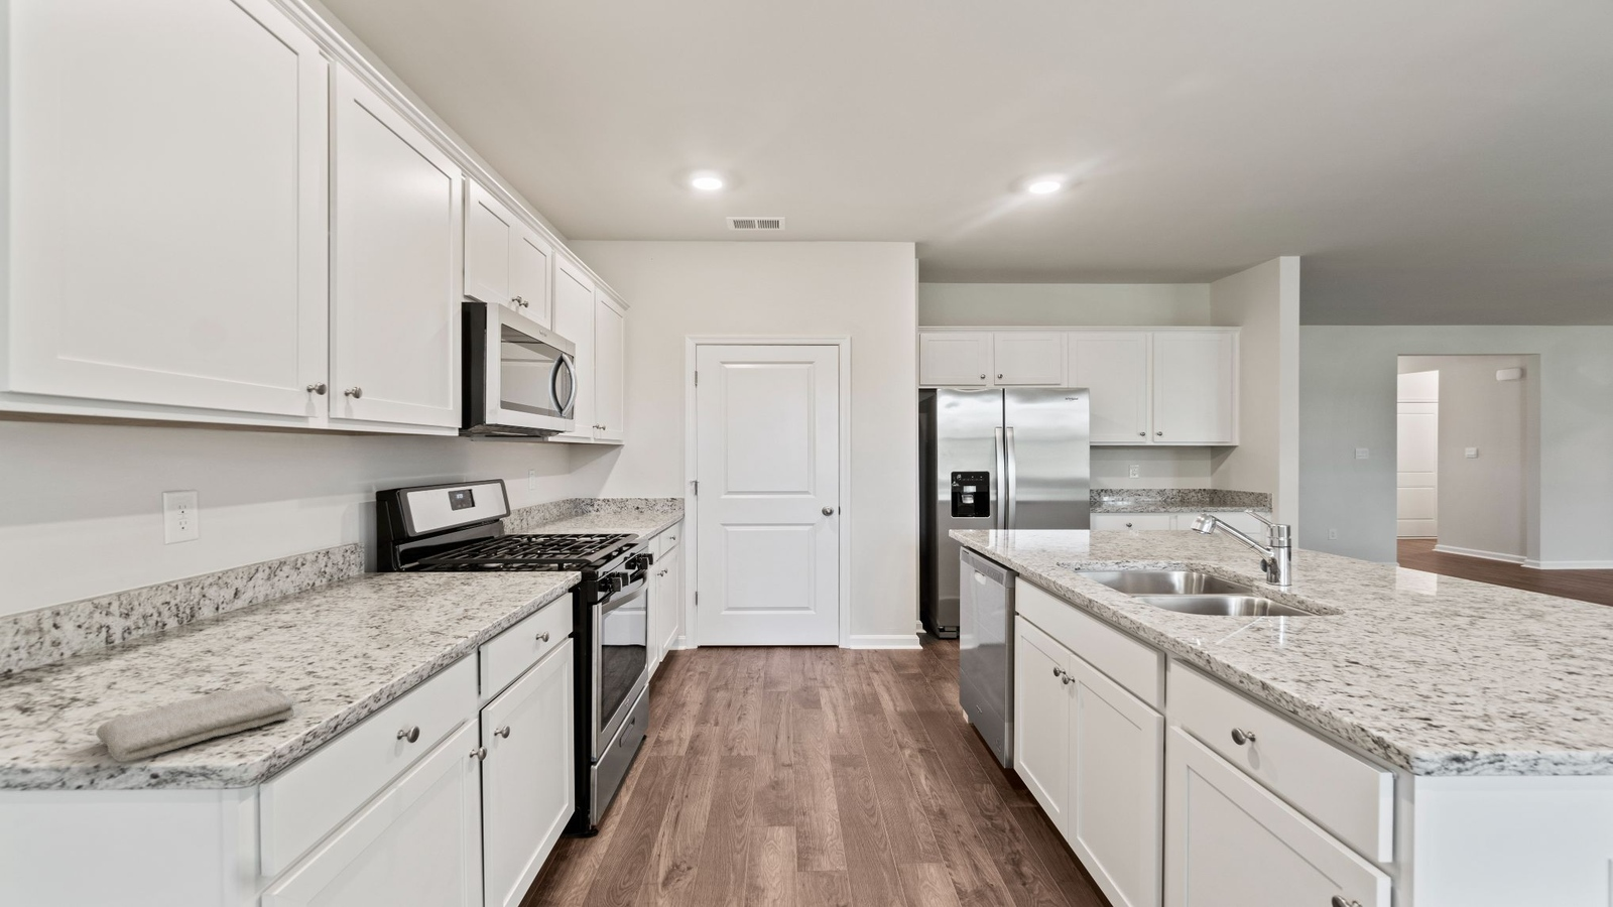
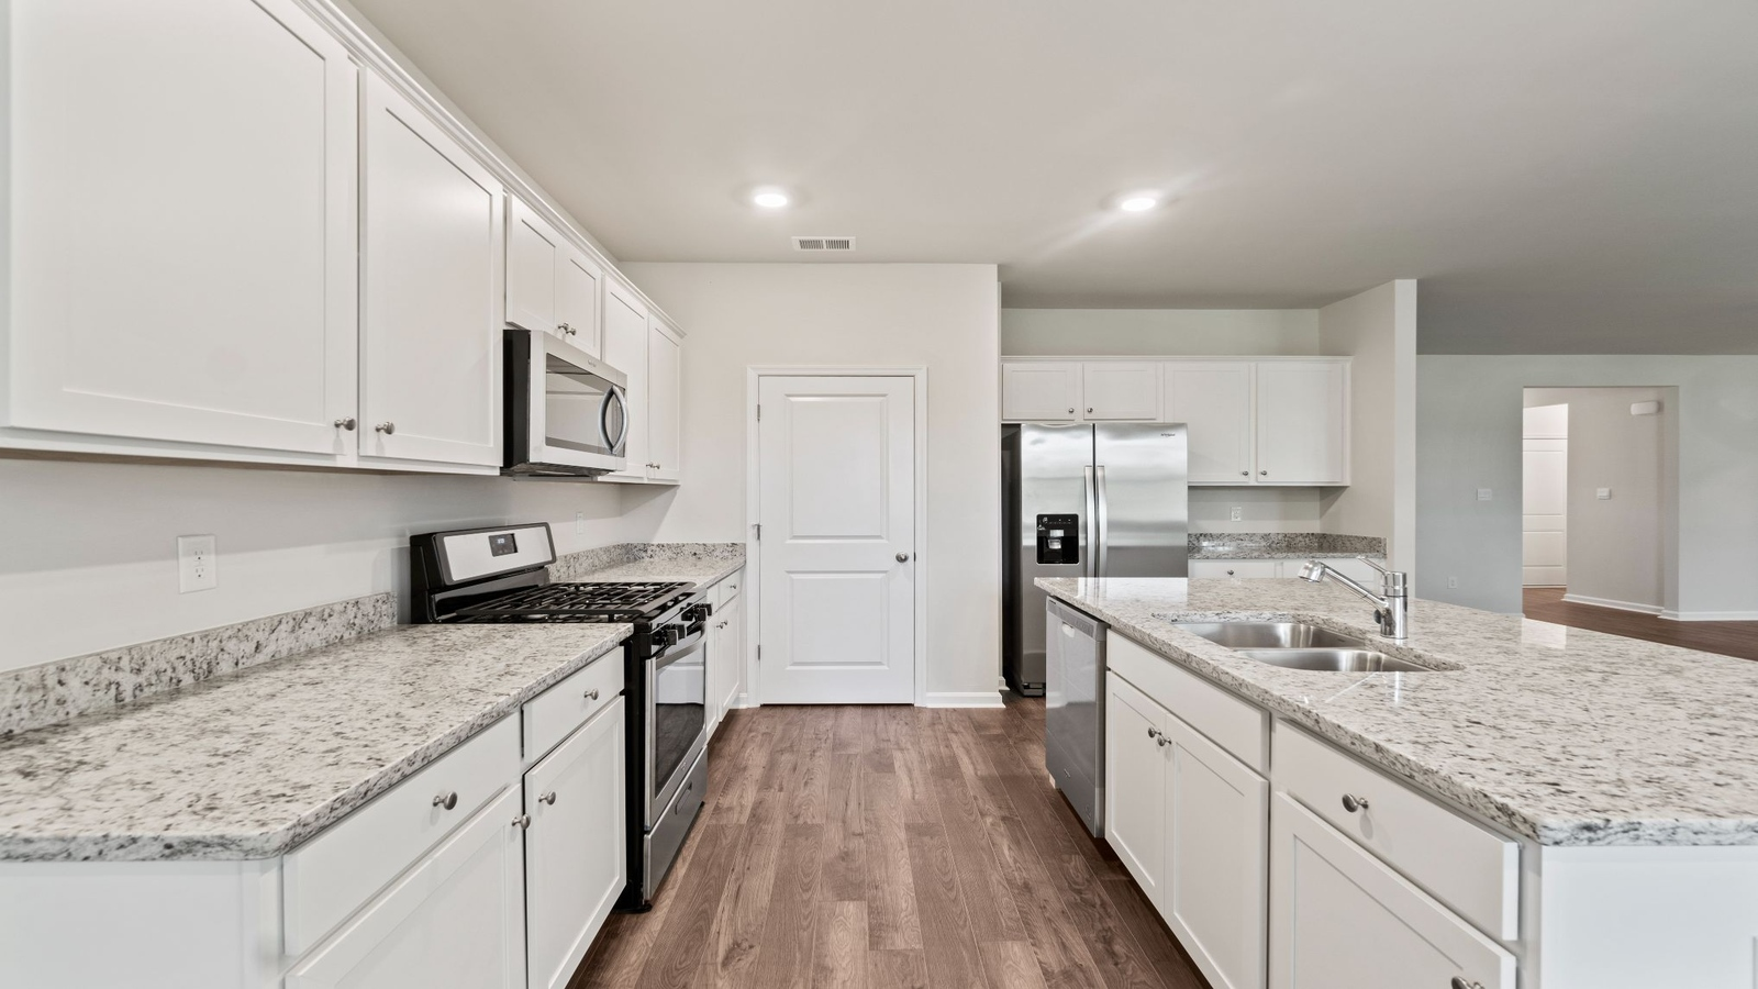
- washcloth [95,683,297,763]
